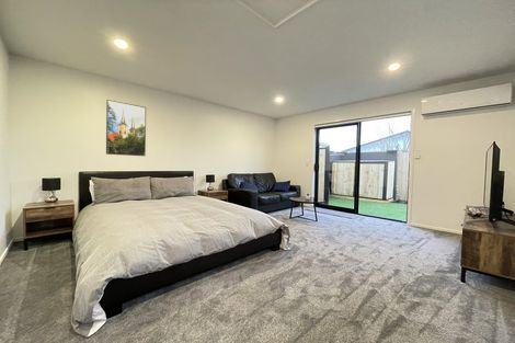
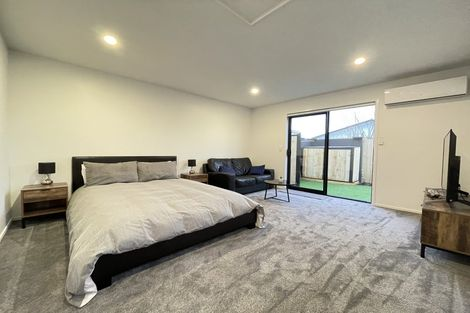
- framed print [105,99,147,157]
